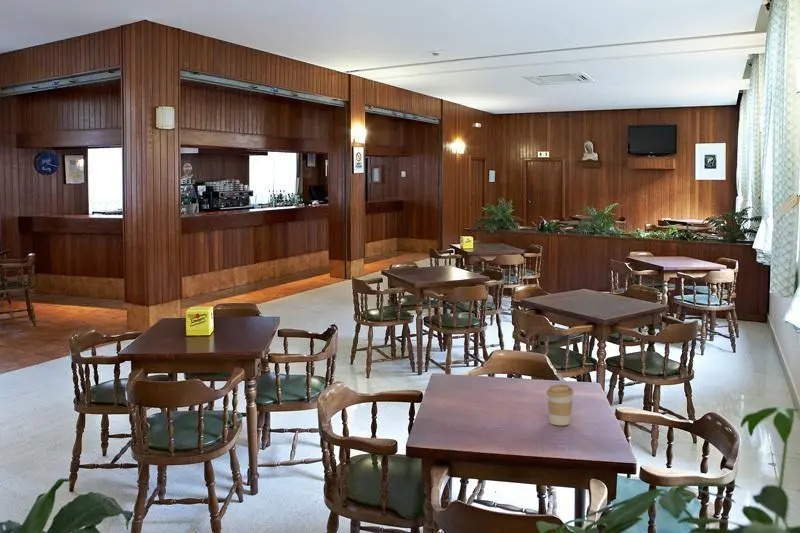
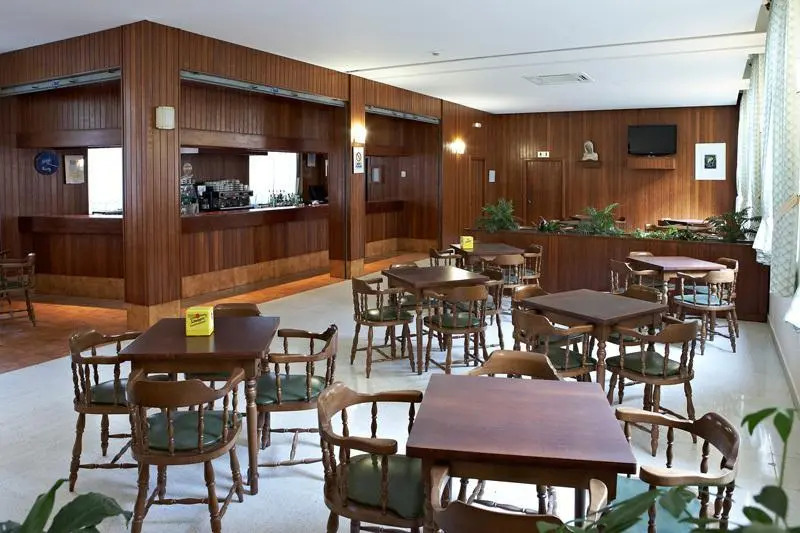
- coffee cup [545,384,575,426]
